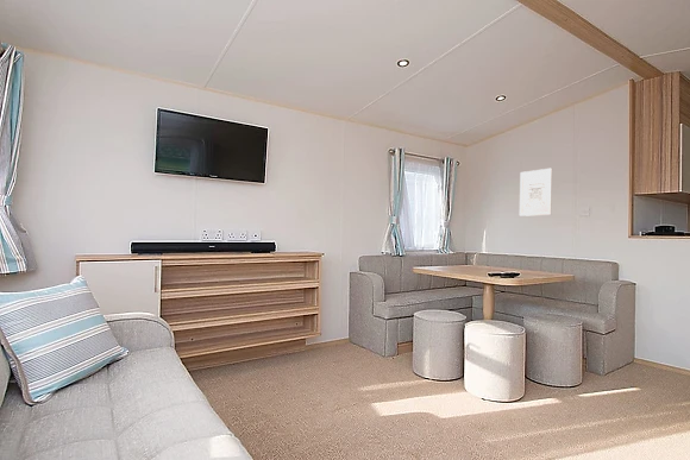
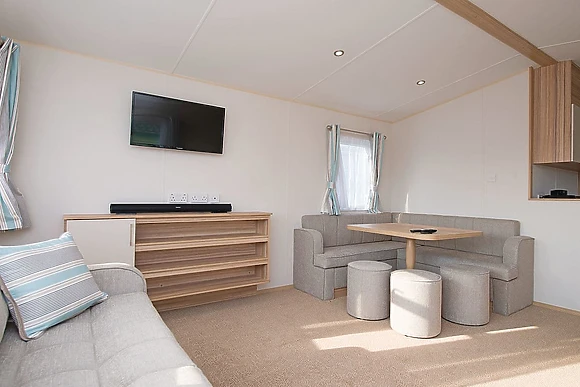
- wall art [519,168,553,218]
